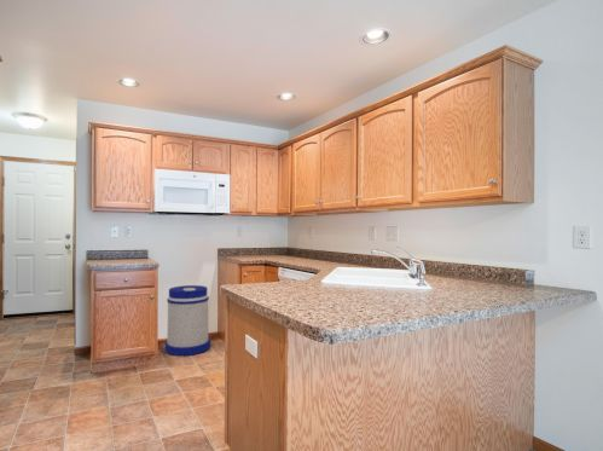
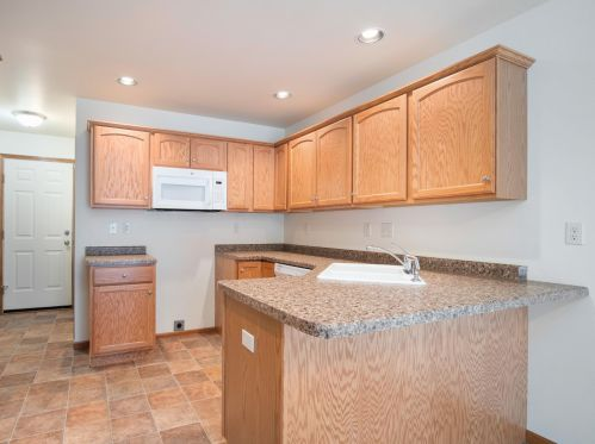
- trash can [164,284,211,357]
